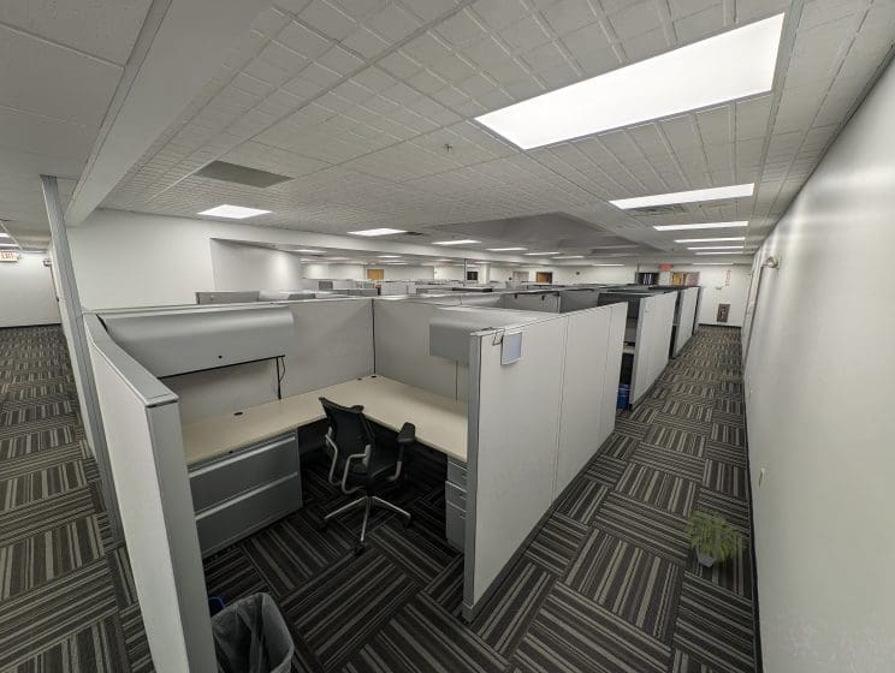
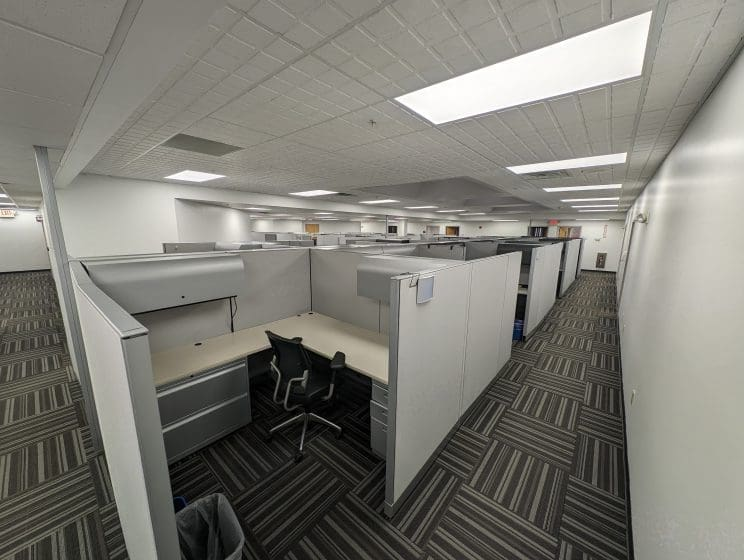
- potted plant [682,508,749,568]
